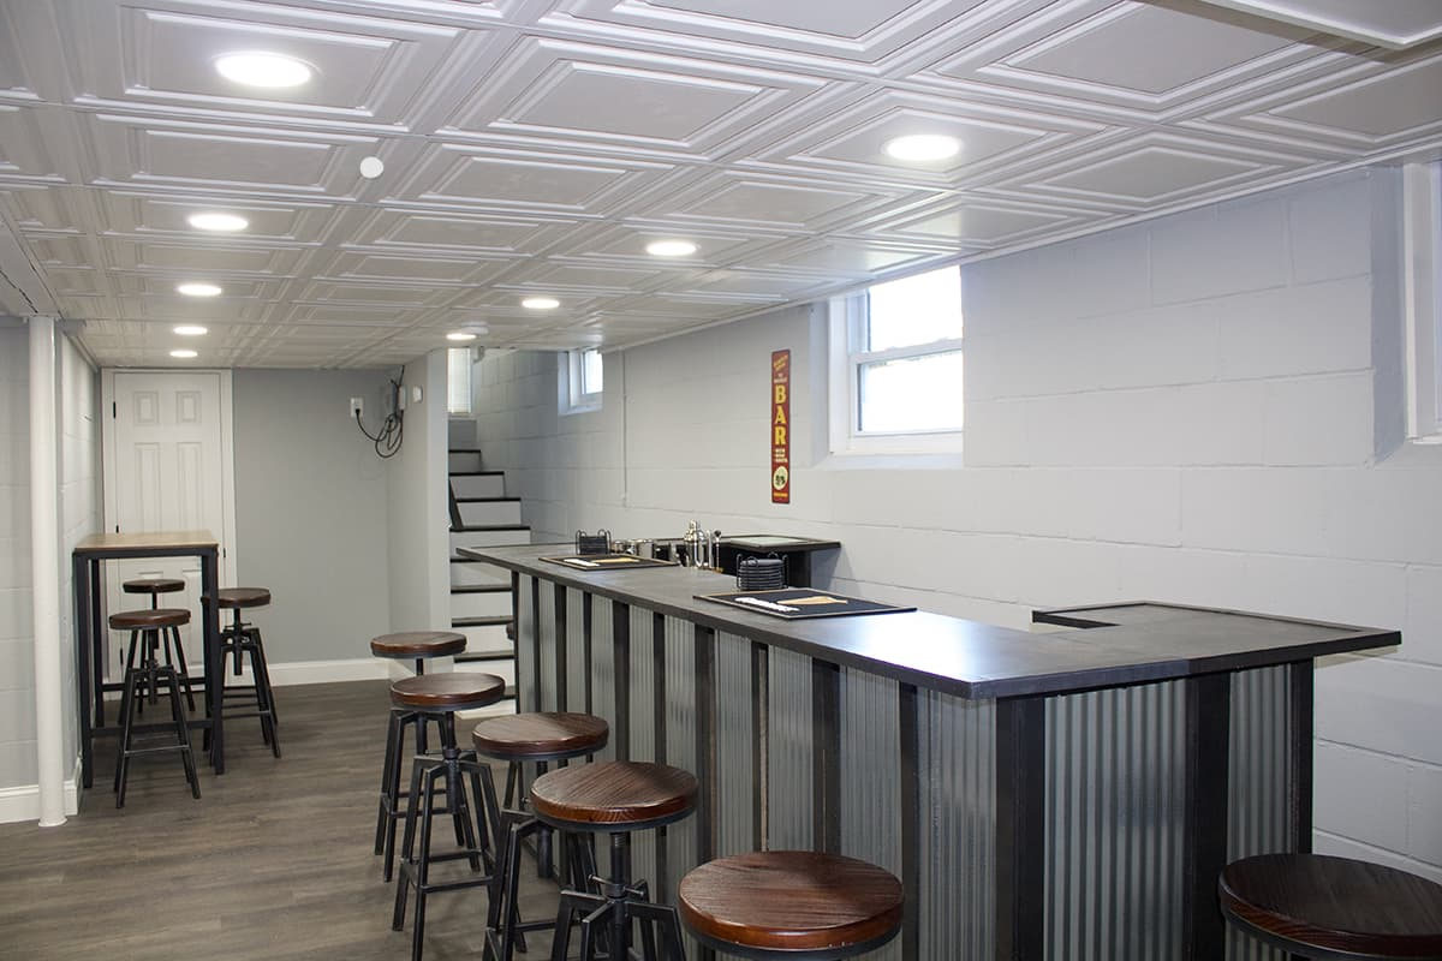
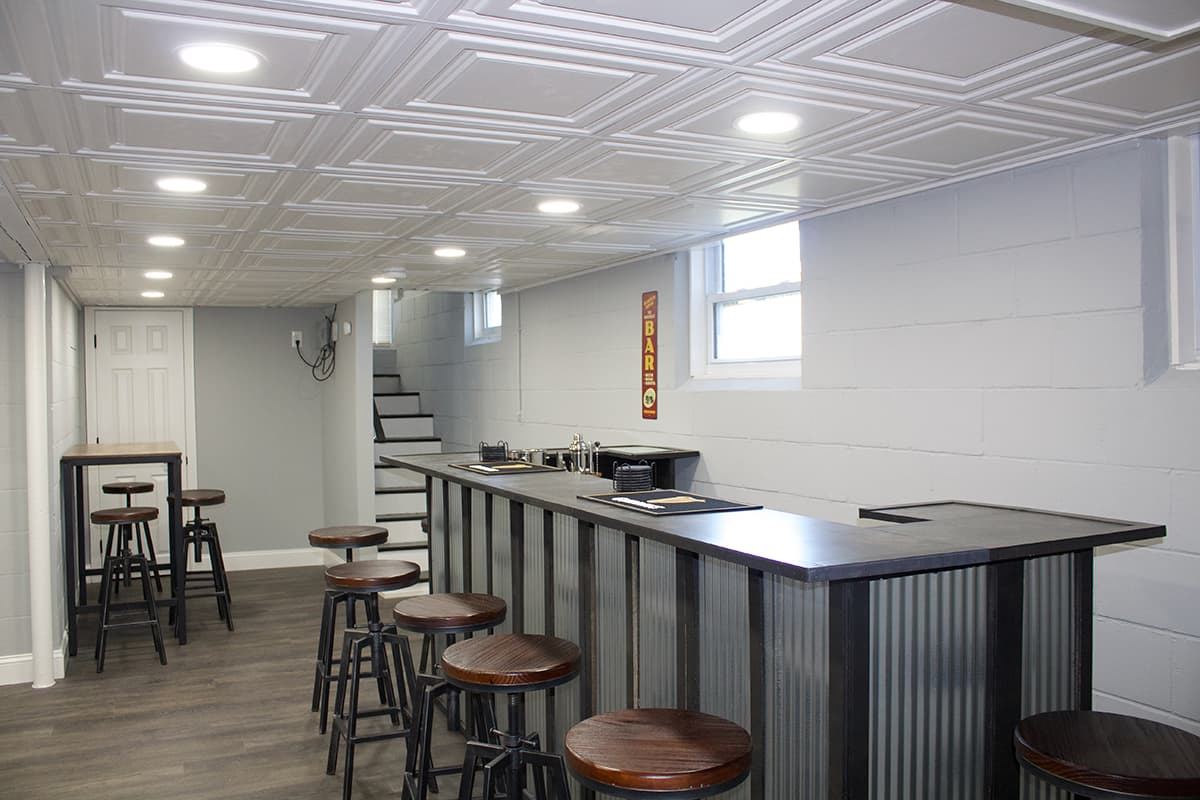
- smoke detector [359,156,385,181]
